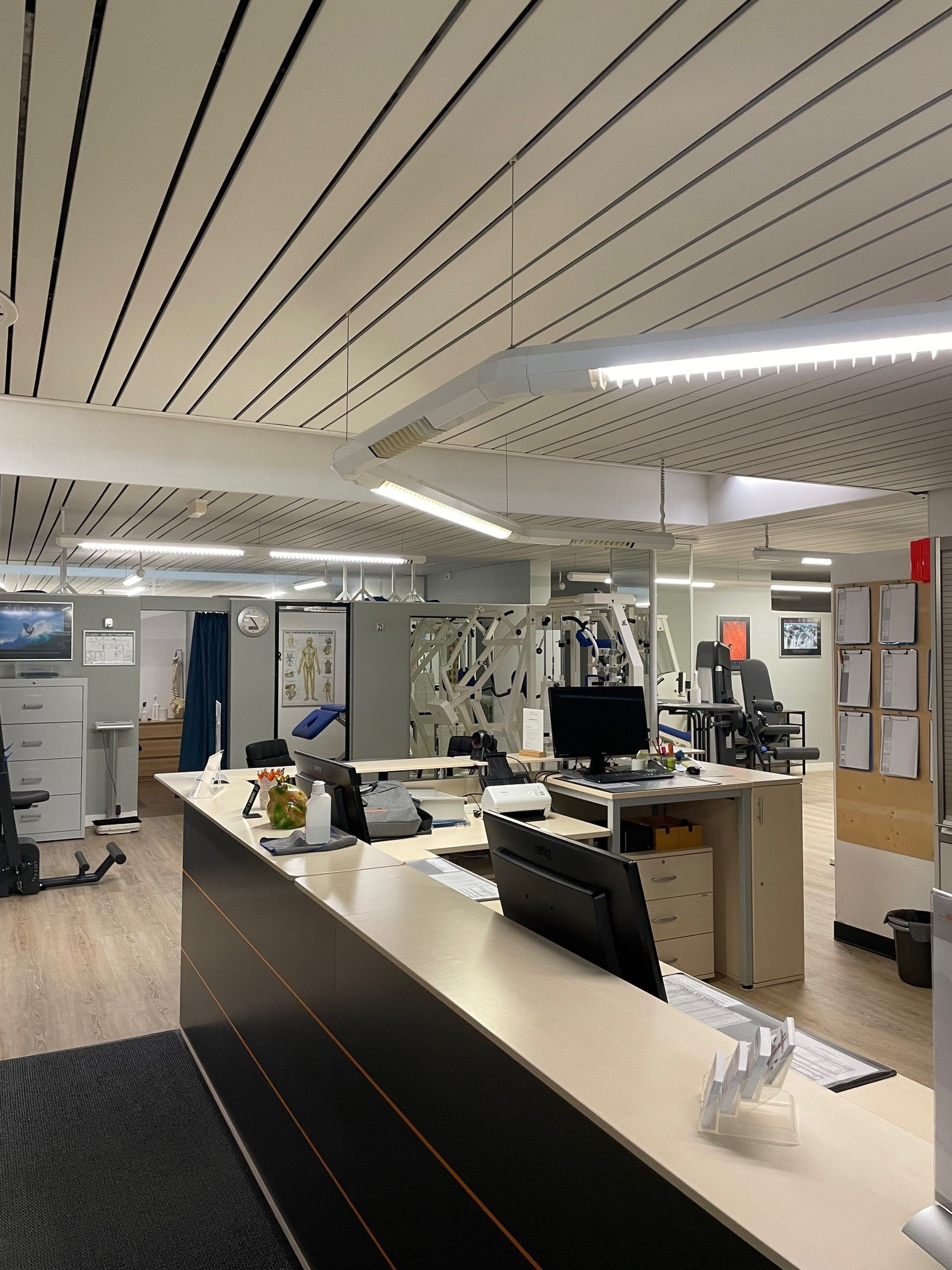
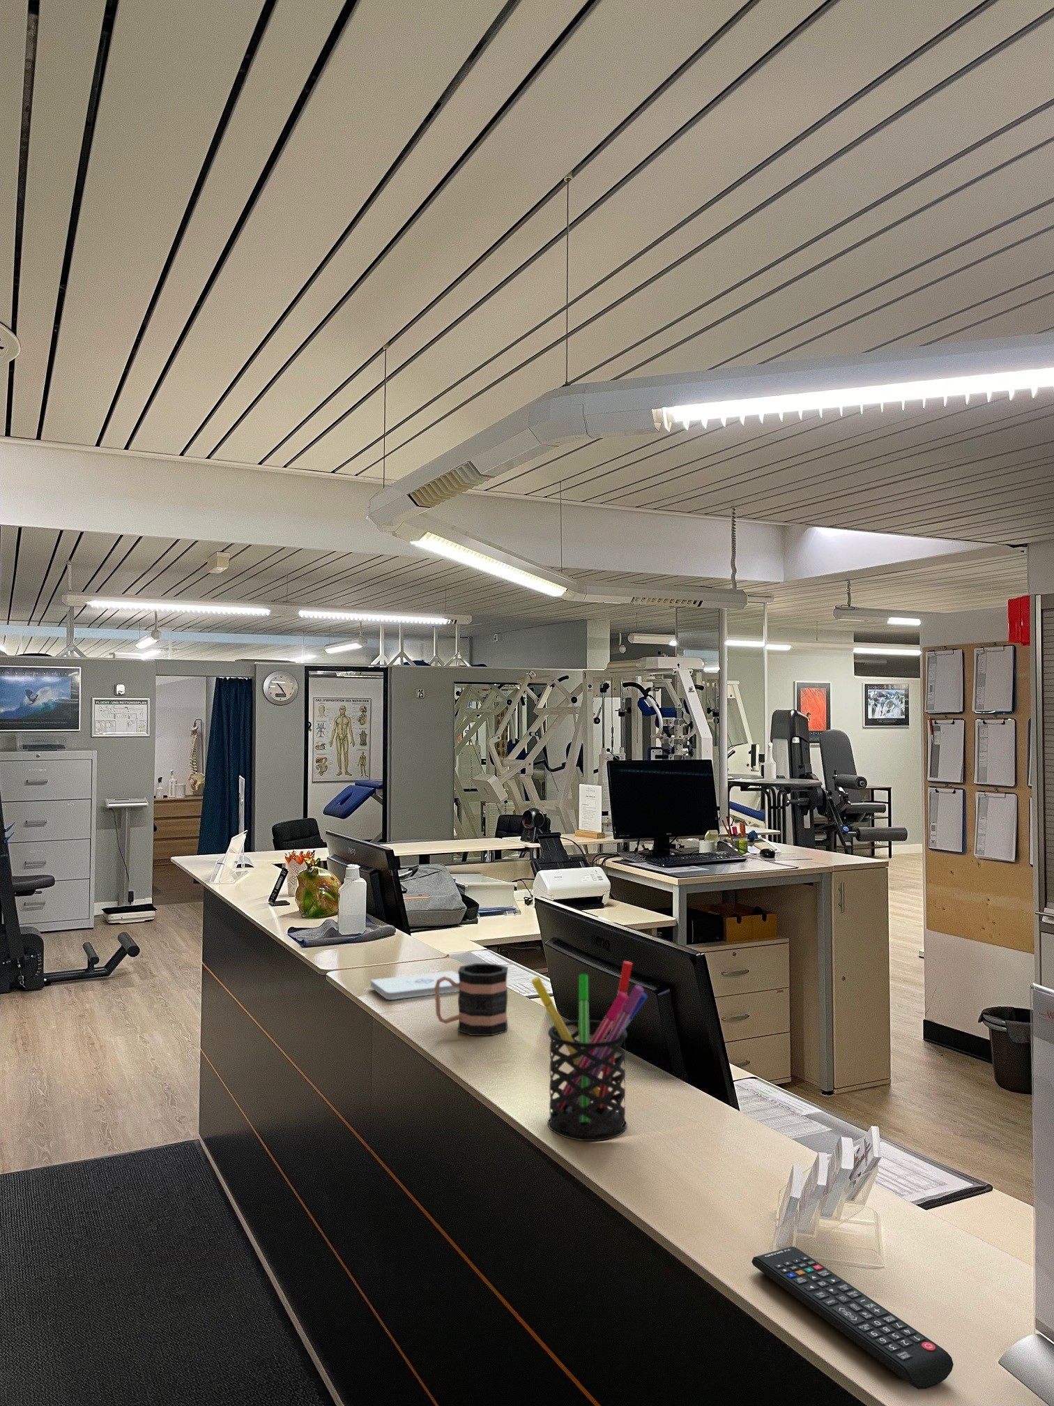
+ mug [434,962,509,1036]
+ pen holder [530,960,649,1141]
+ notepad [370,970,458,1000]
+ remote control [751,1245,954,1391]
